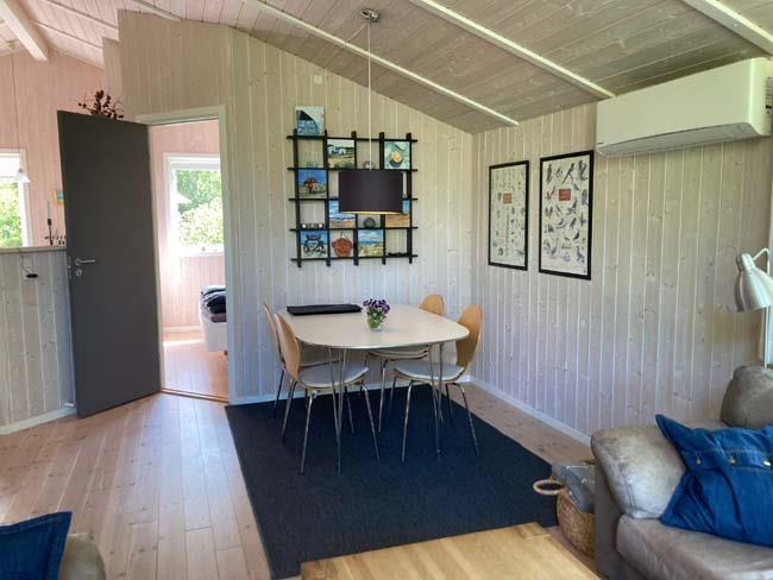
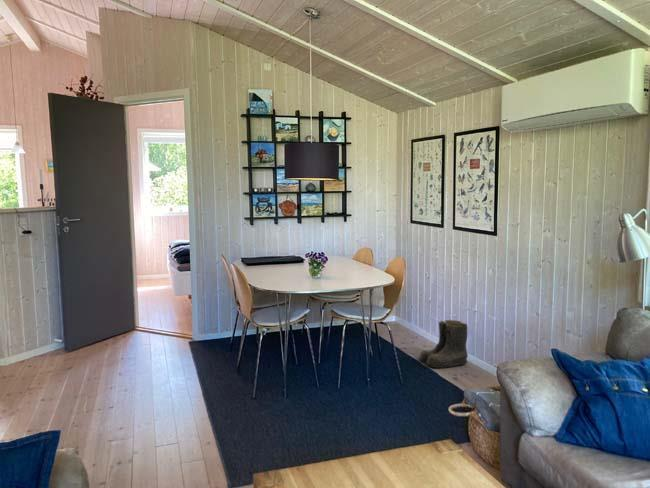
+ boots [418,319,469,369]
